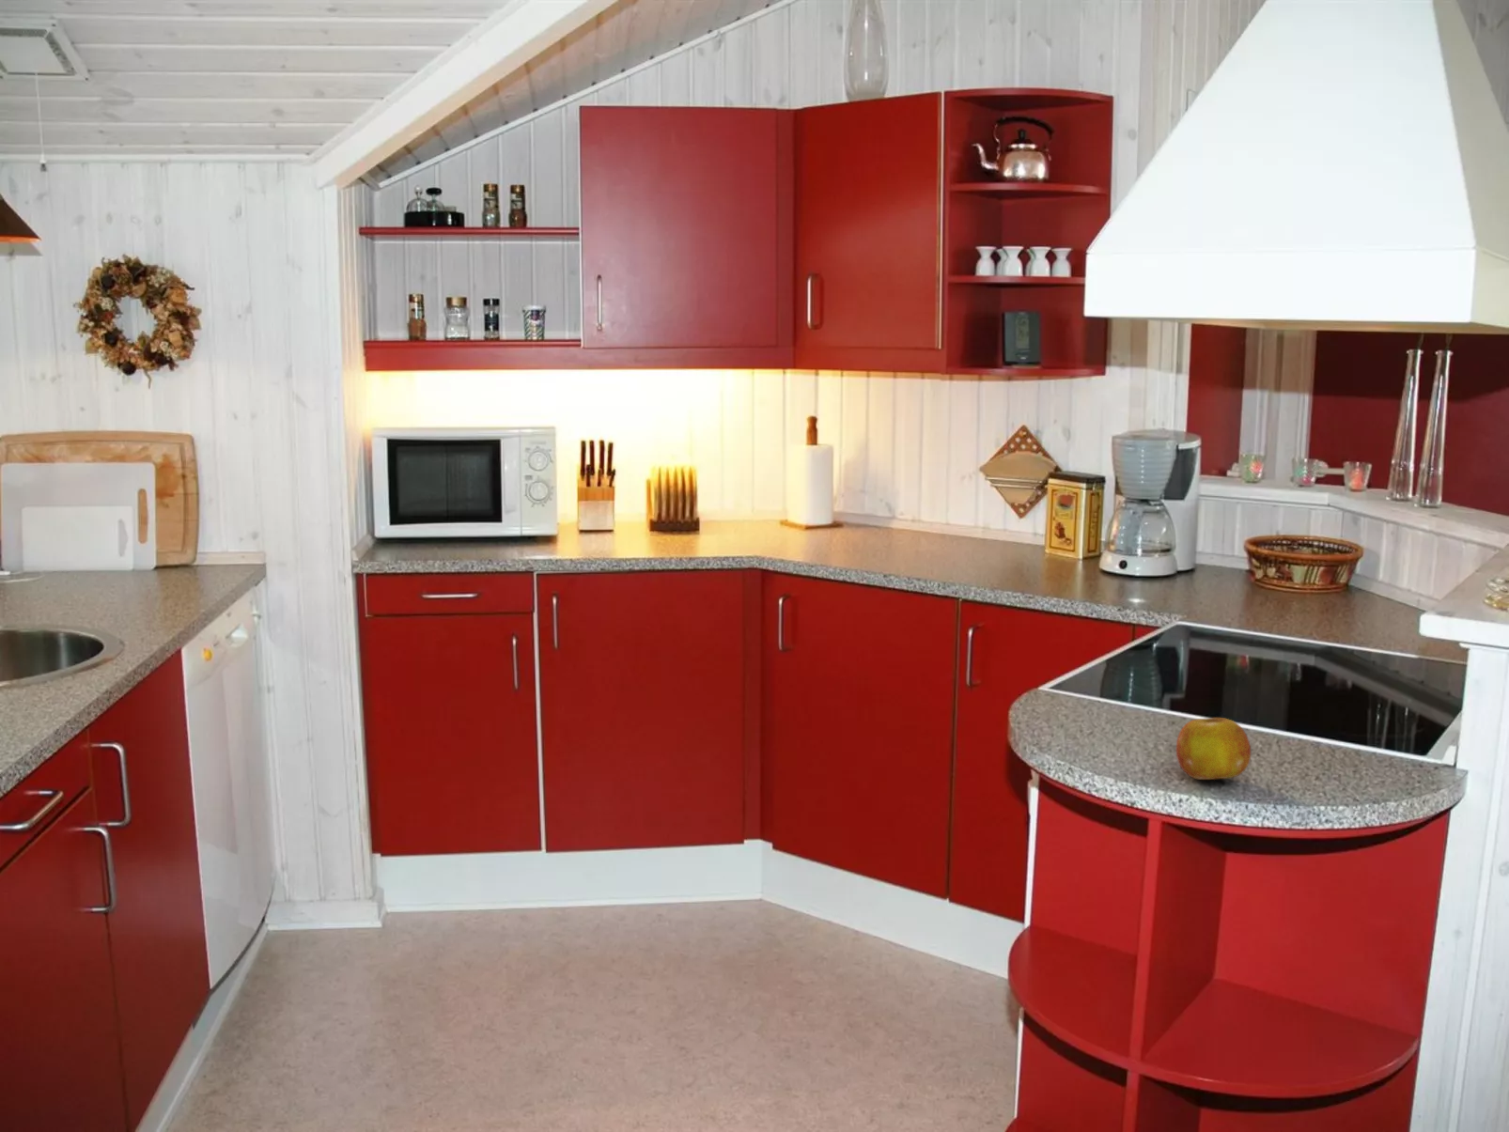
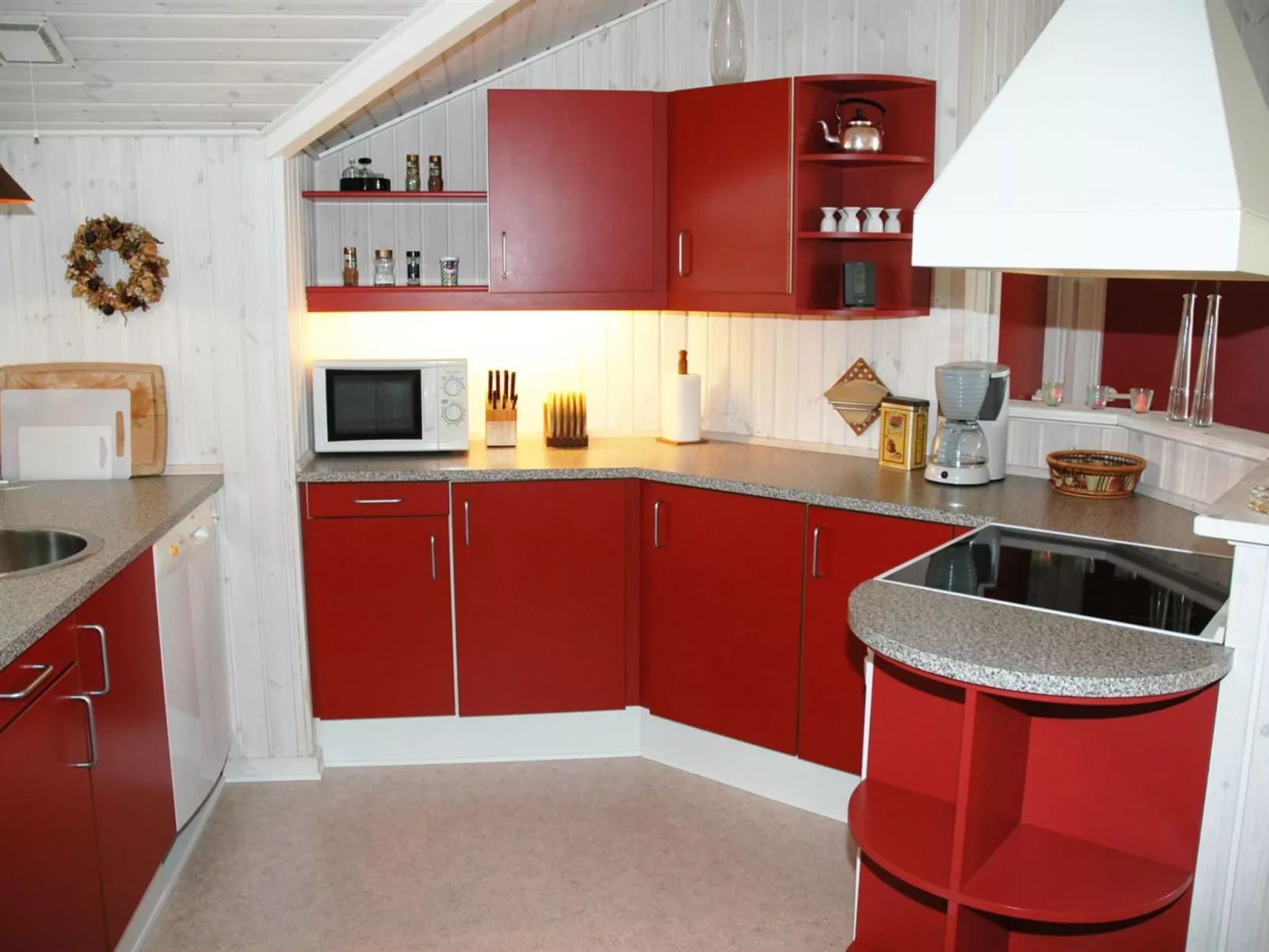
- fruit [1175,717,1251,781]
